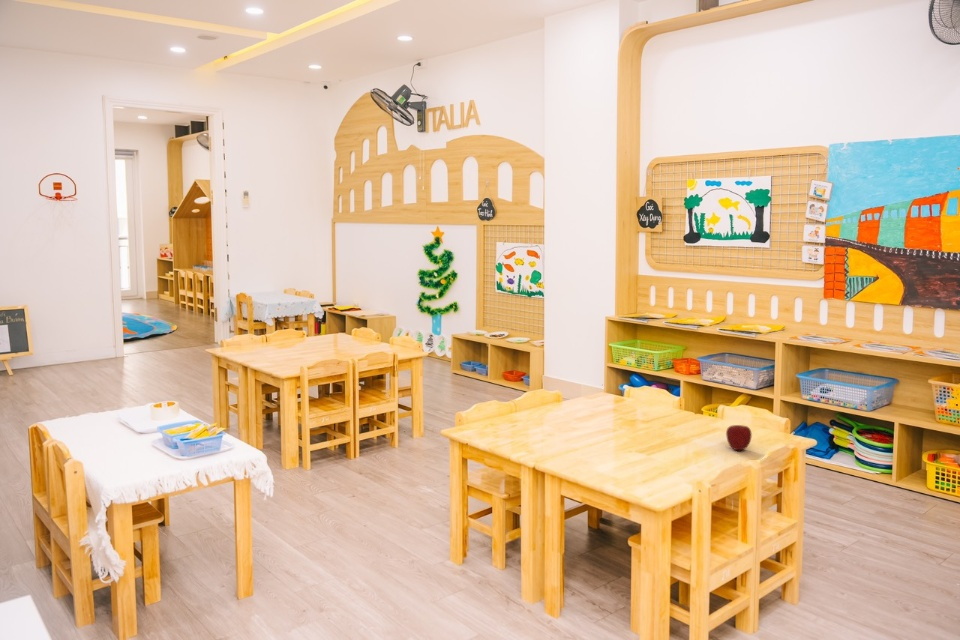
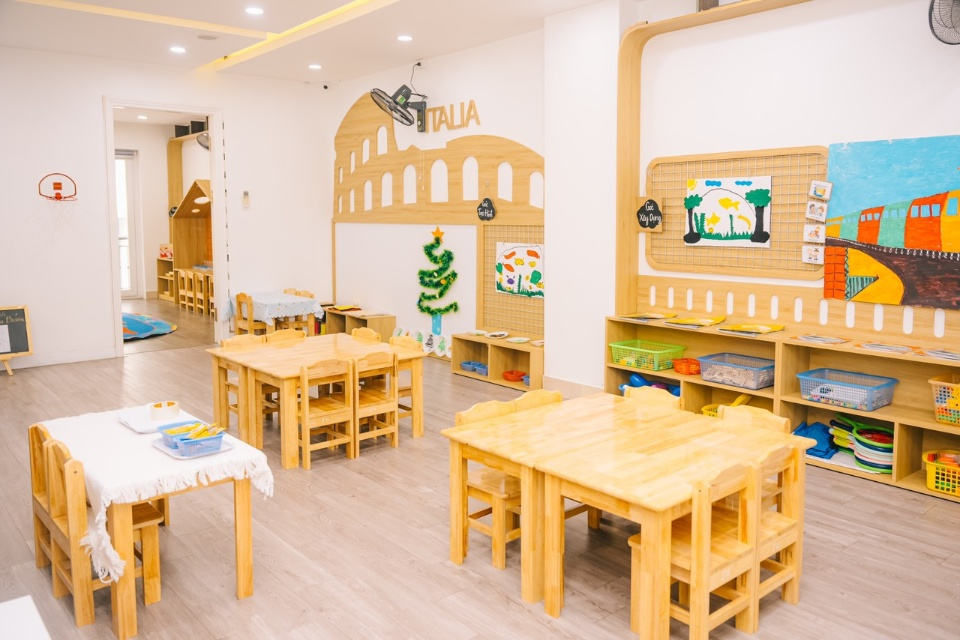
- apple [725,424,753,451]
